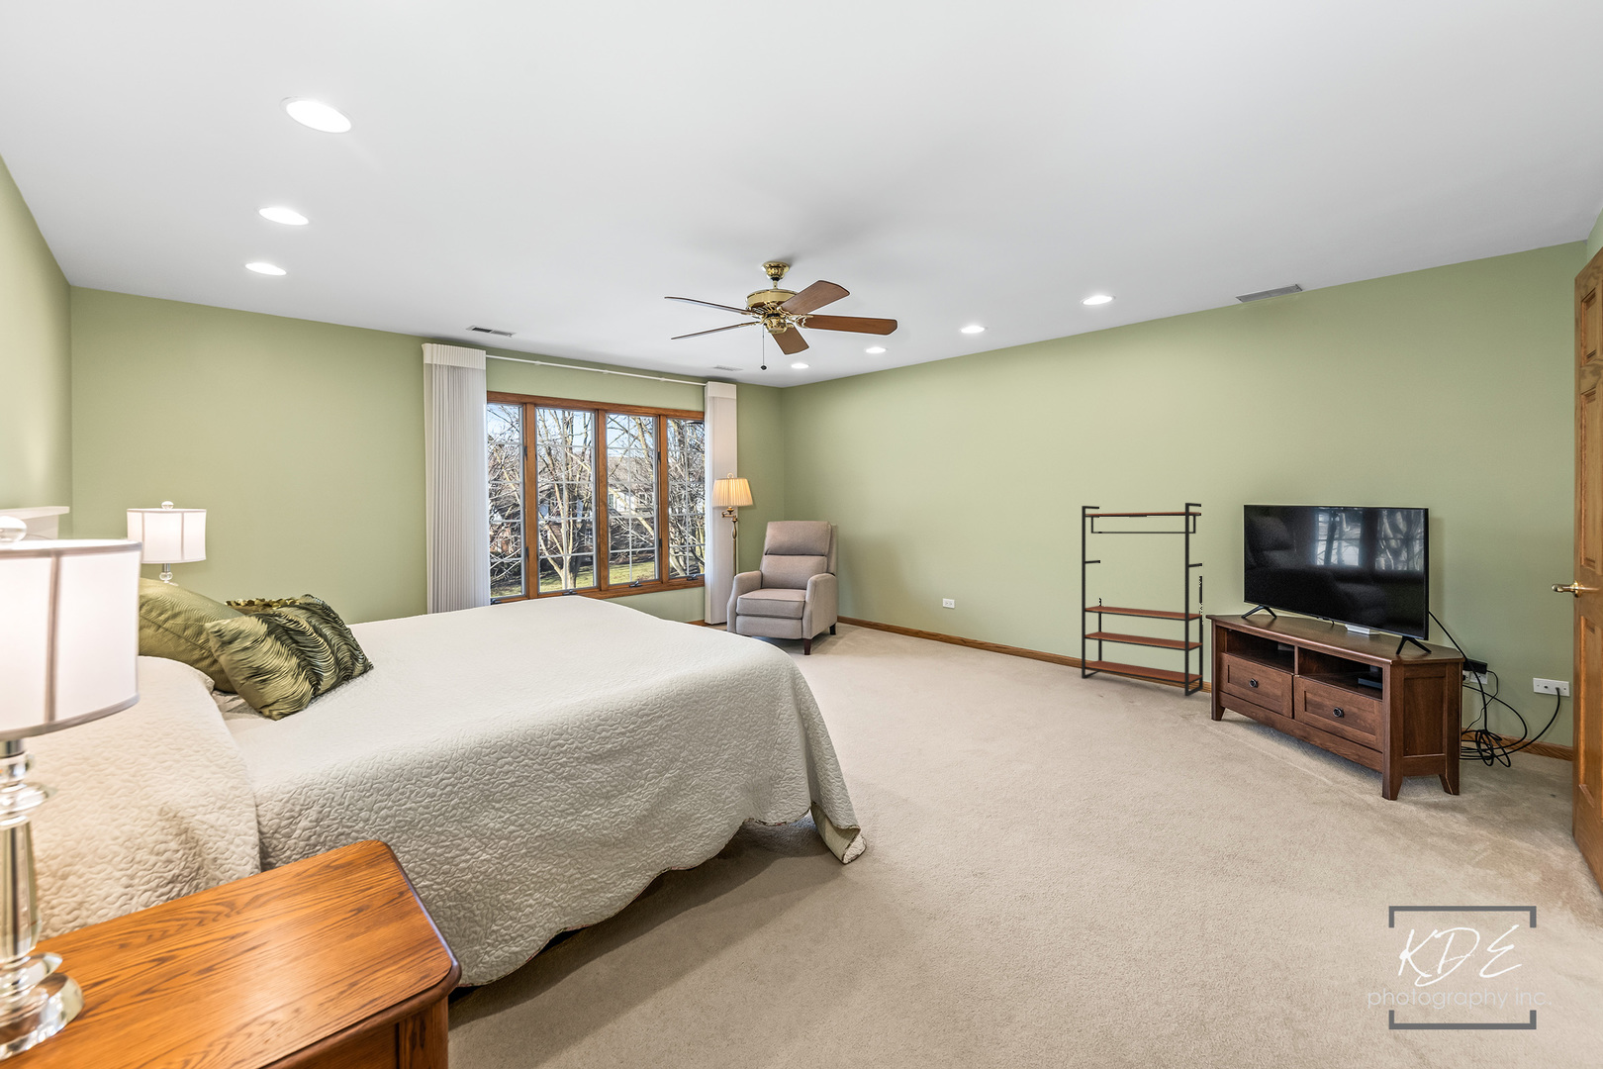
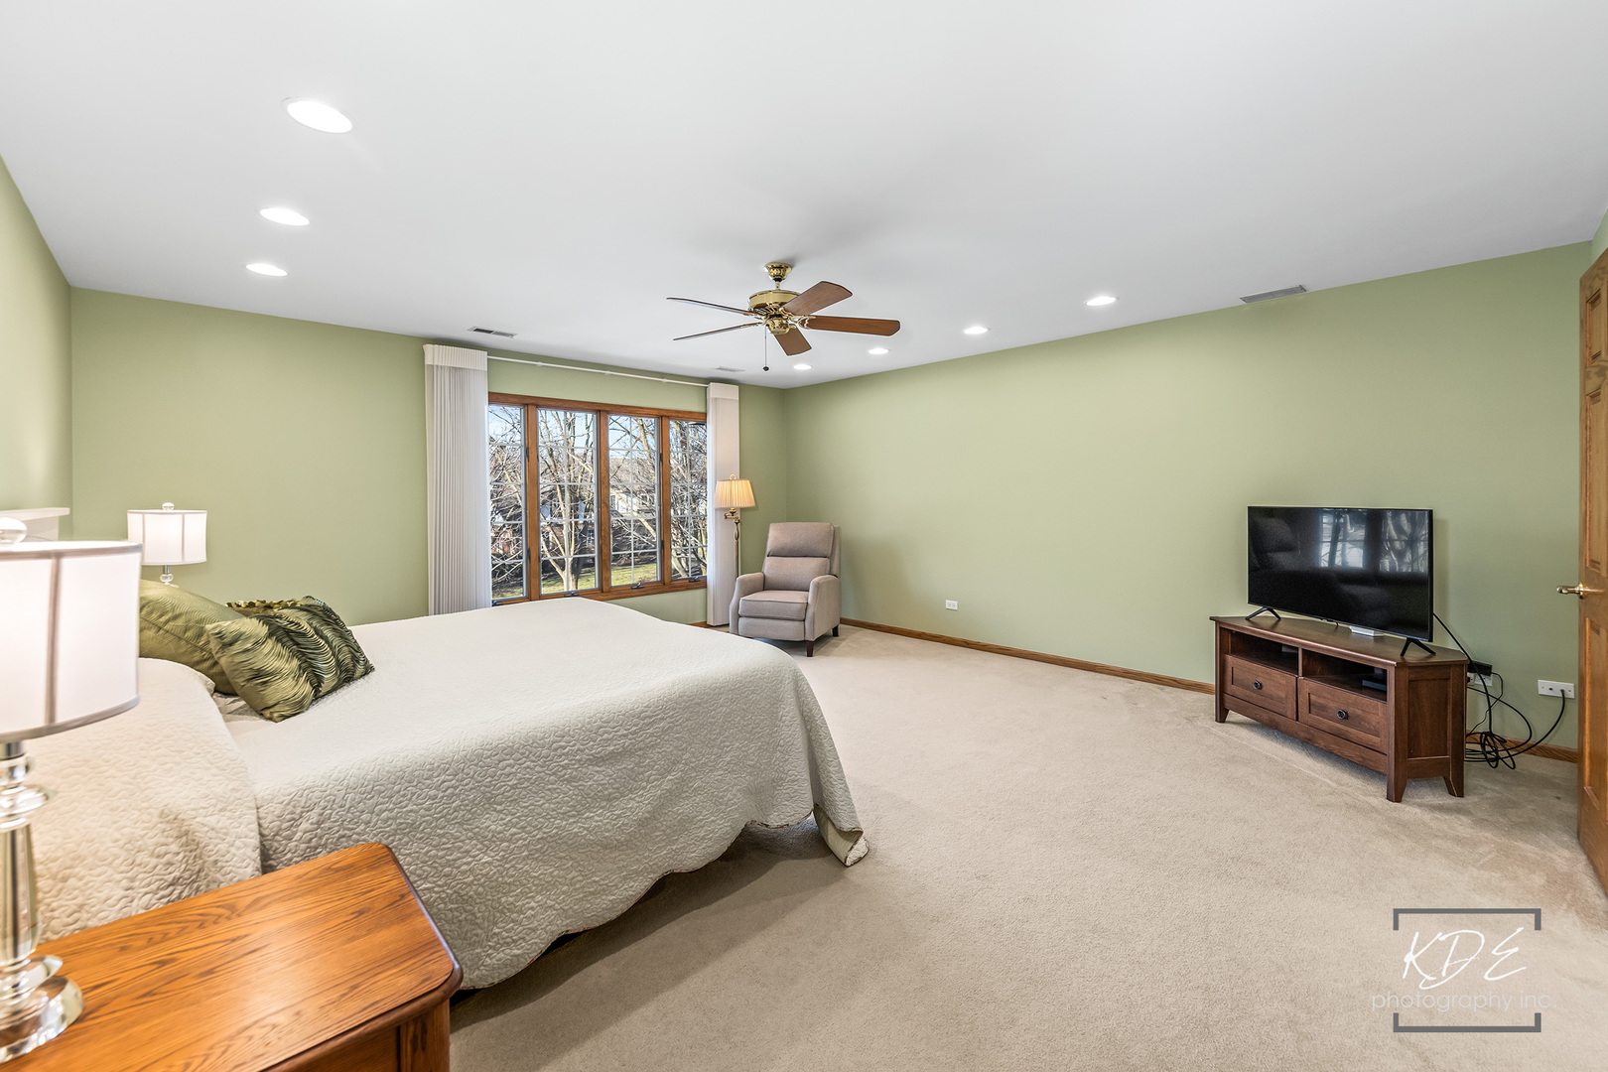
- bookshelf [1081,502,1205,697]
